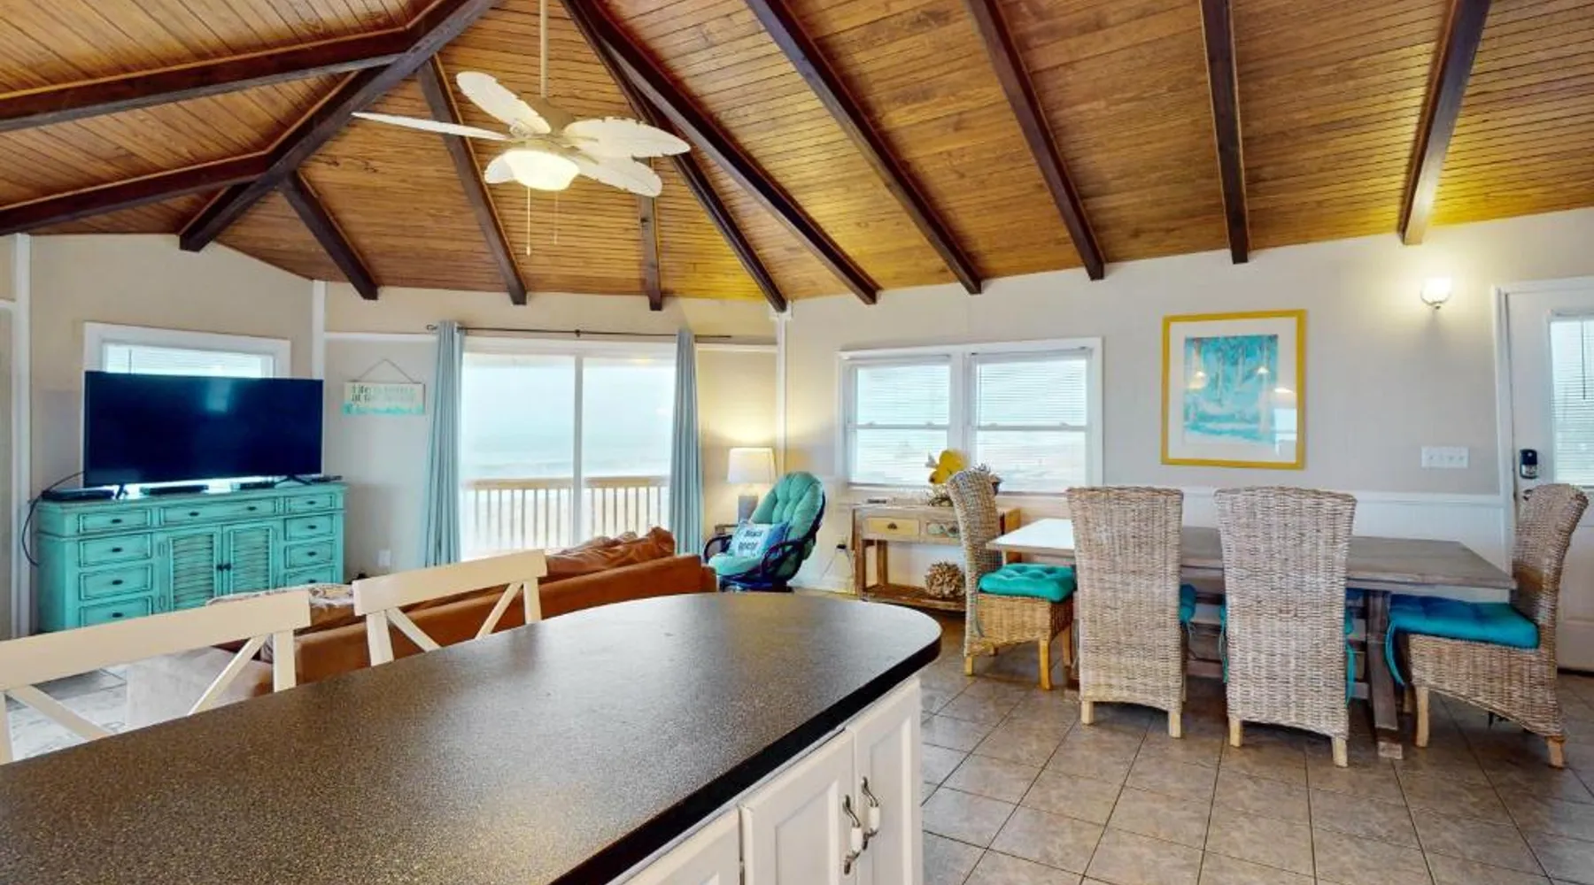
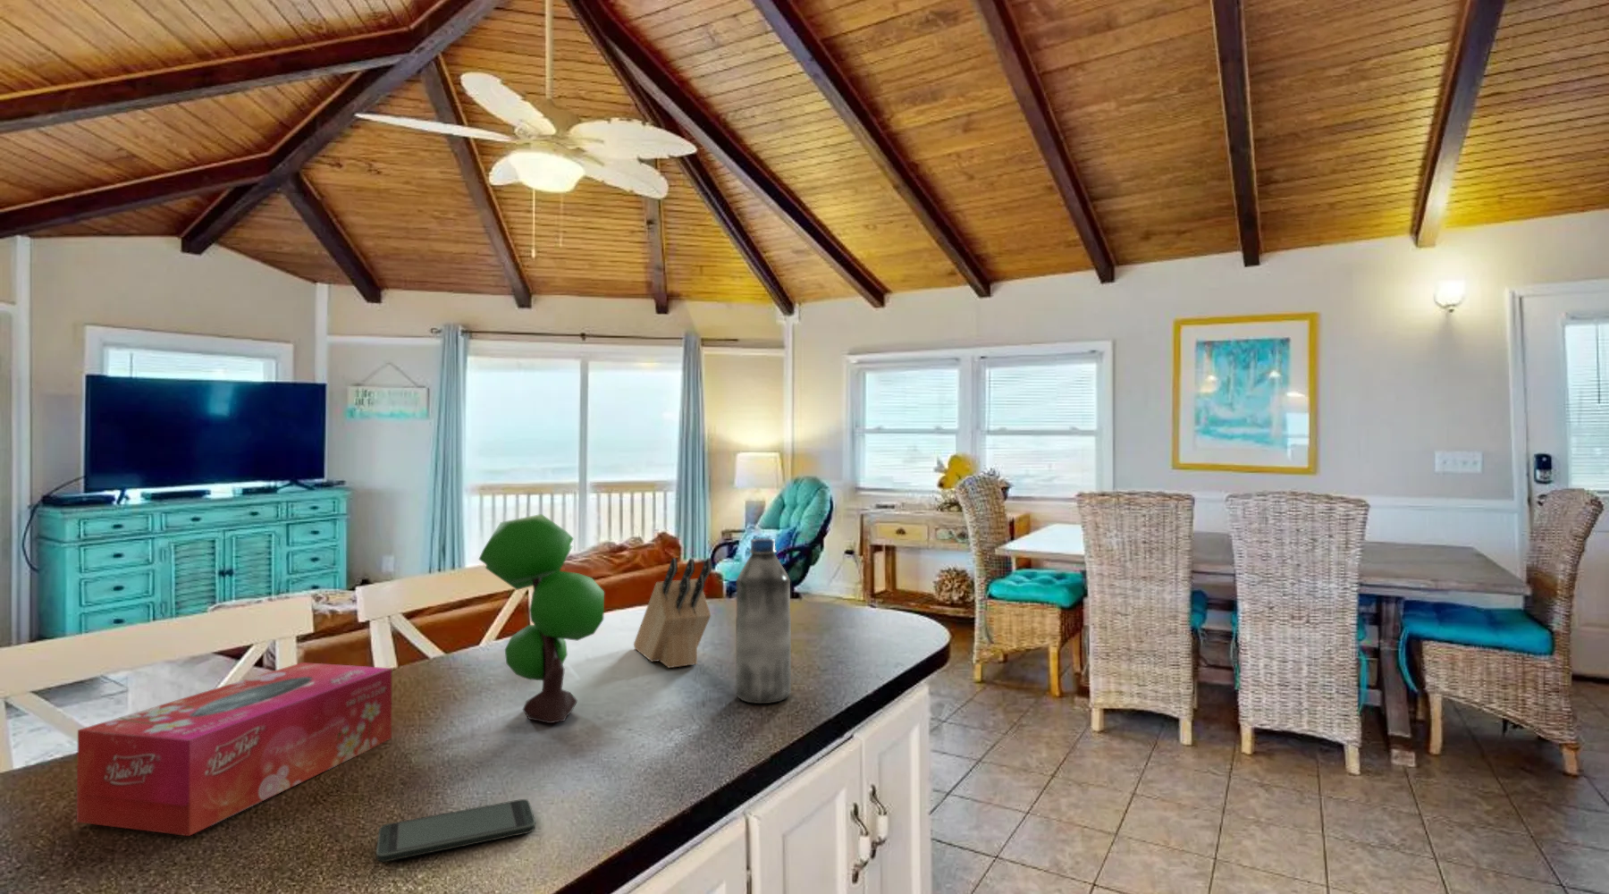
+ smartphone [375,798,536,863]
+ plant [478,513,605,724]
+ water bottle [735,537,792,705]
+ tissue box [76,662,393,837]
+ knife block [633,557,712,668]
